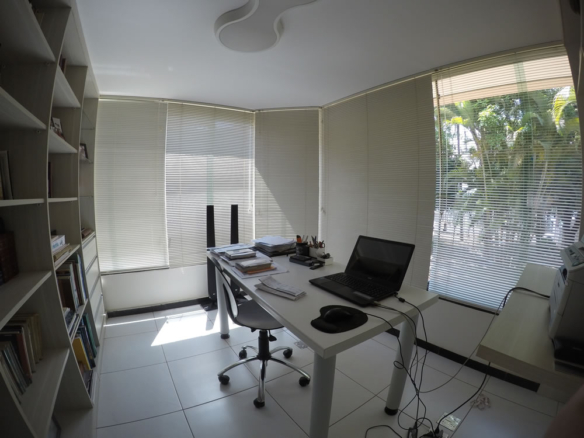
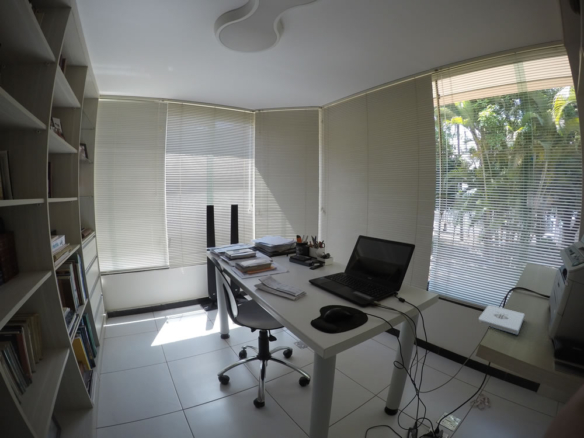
+ notepad [478,304,526,336]
